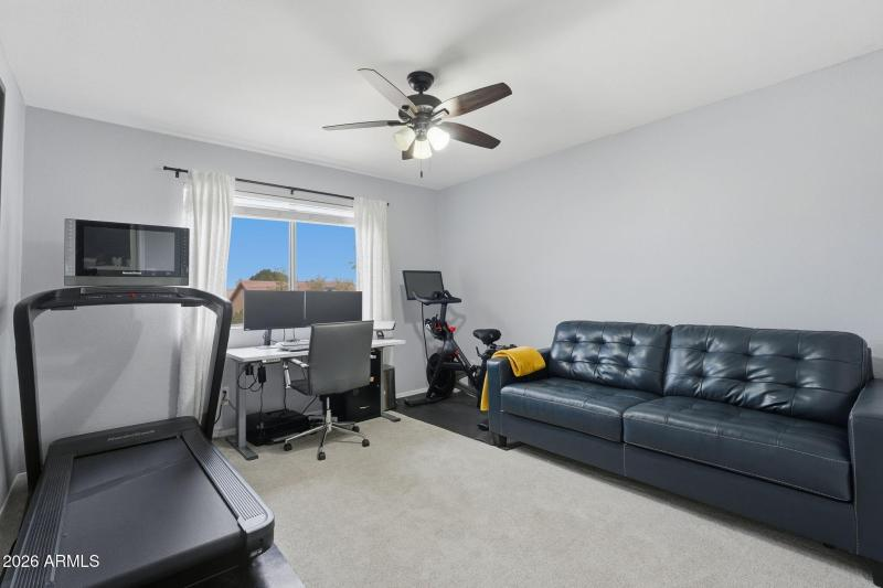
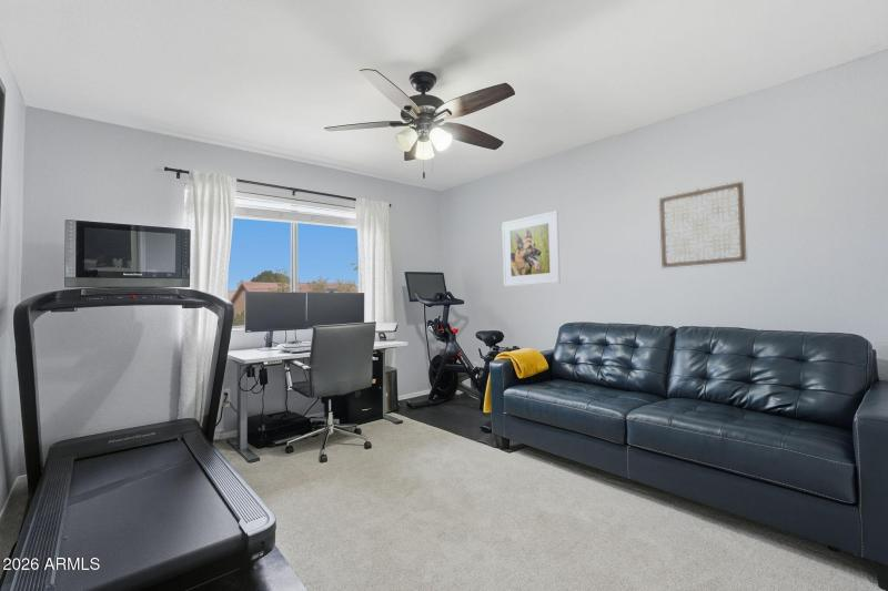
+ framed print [501,210,562,287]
+ wall art [658,181,748,269]
